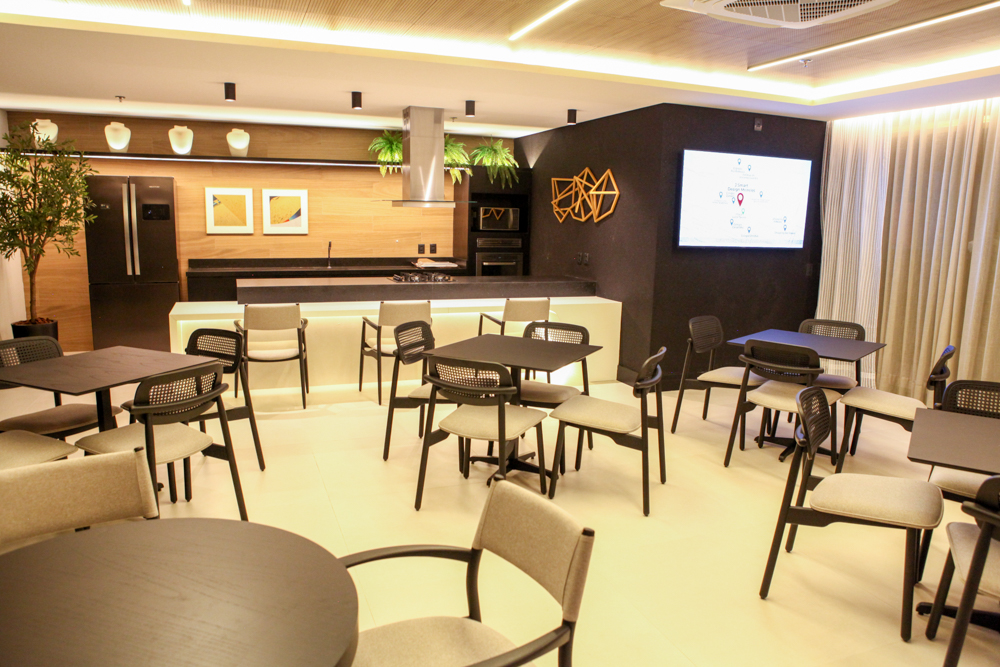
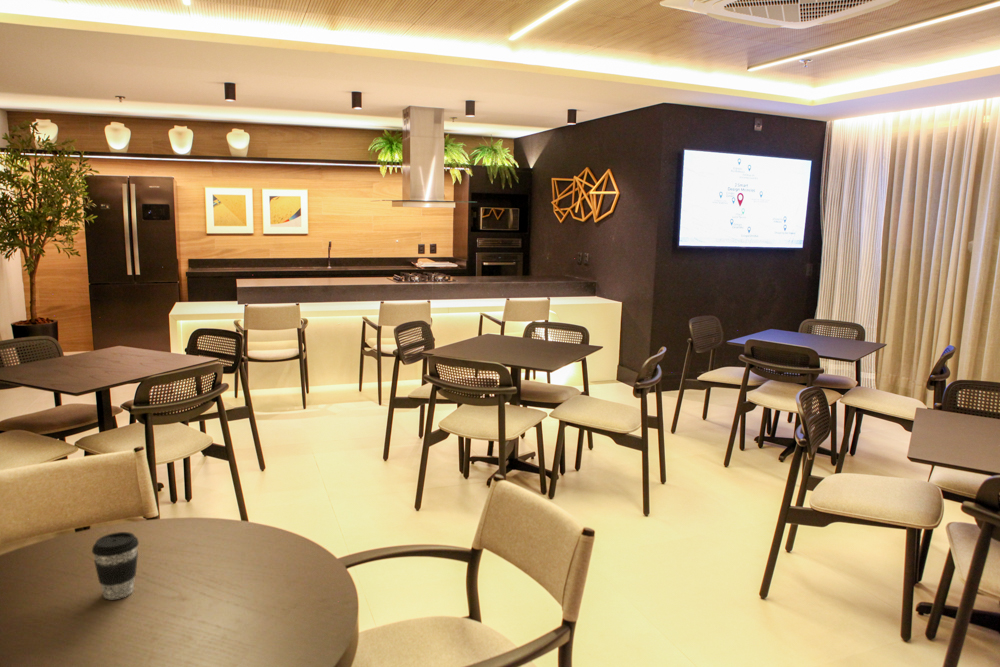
+ coffee cup [91,531,140,600]
